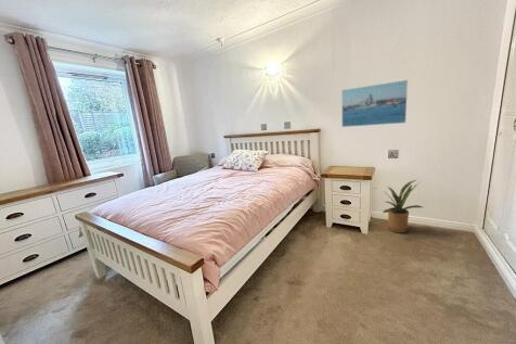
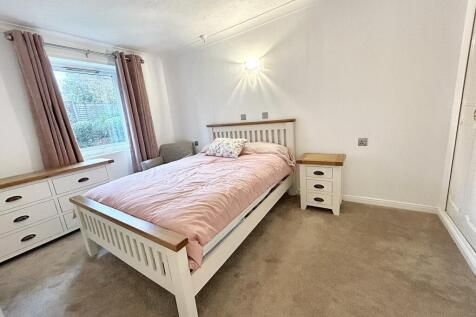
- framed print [340,79,409,128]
- house plant [371,179,424,233]
